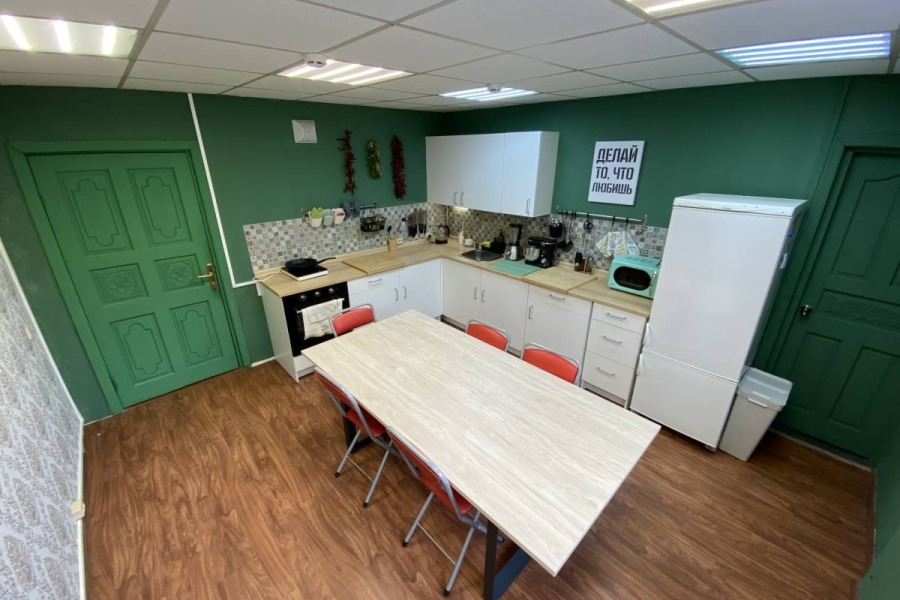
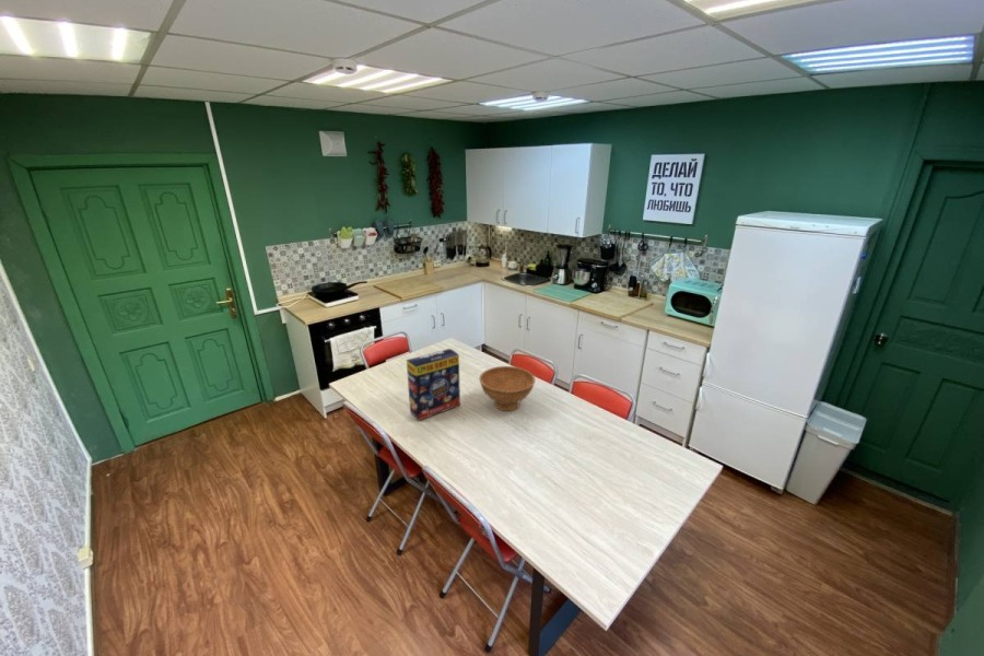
+ cereal box [406,348,461,421]
+ bowl [479,365,536,412]
